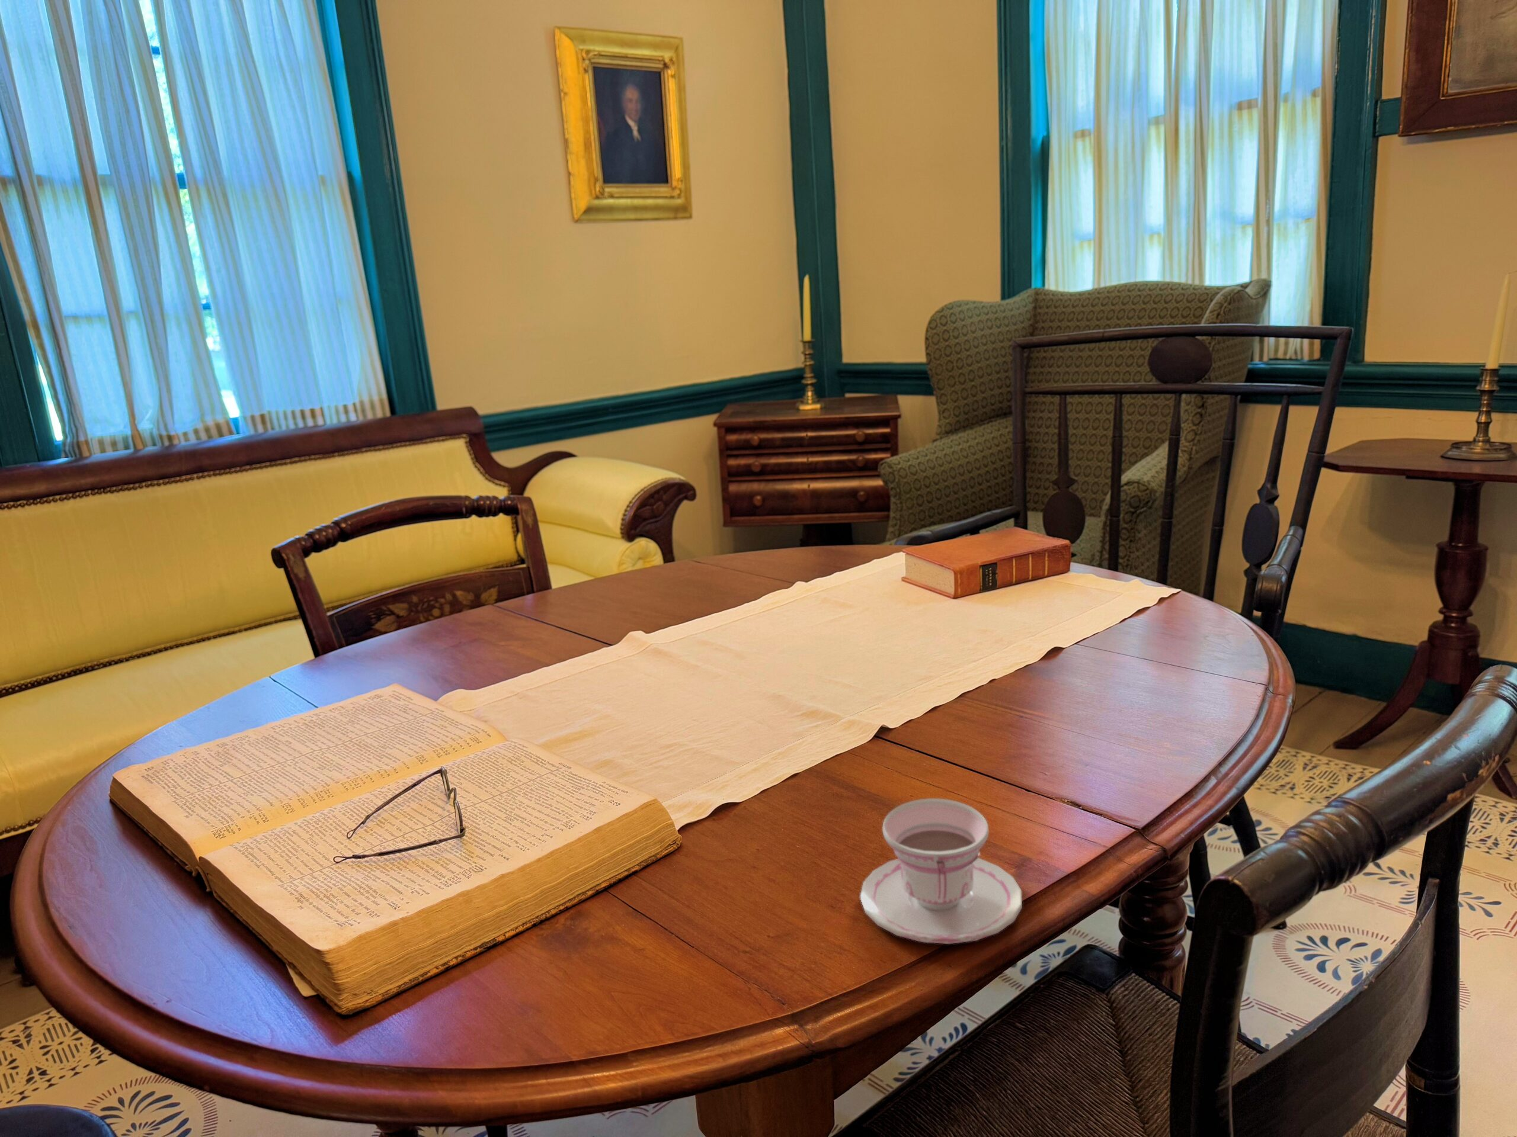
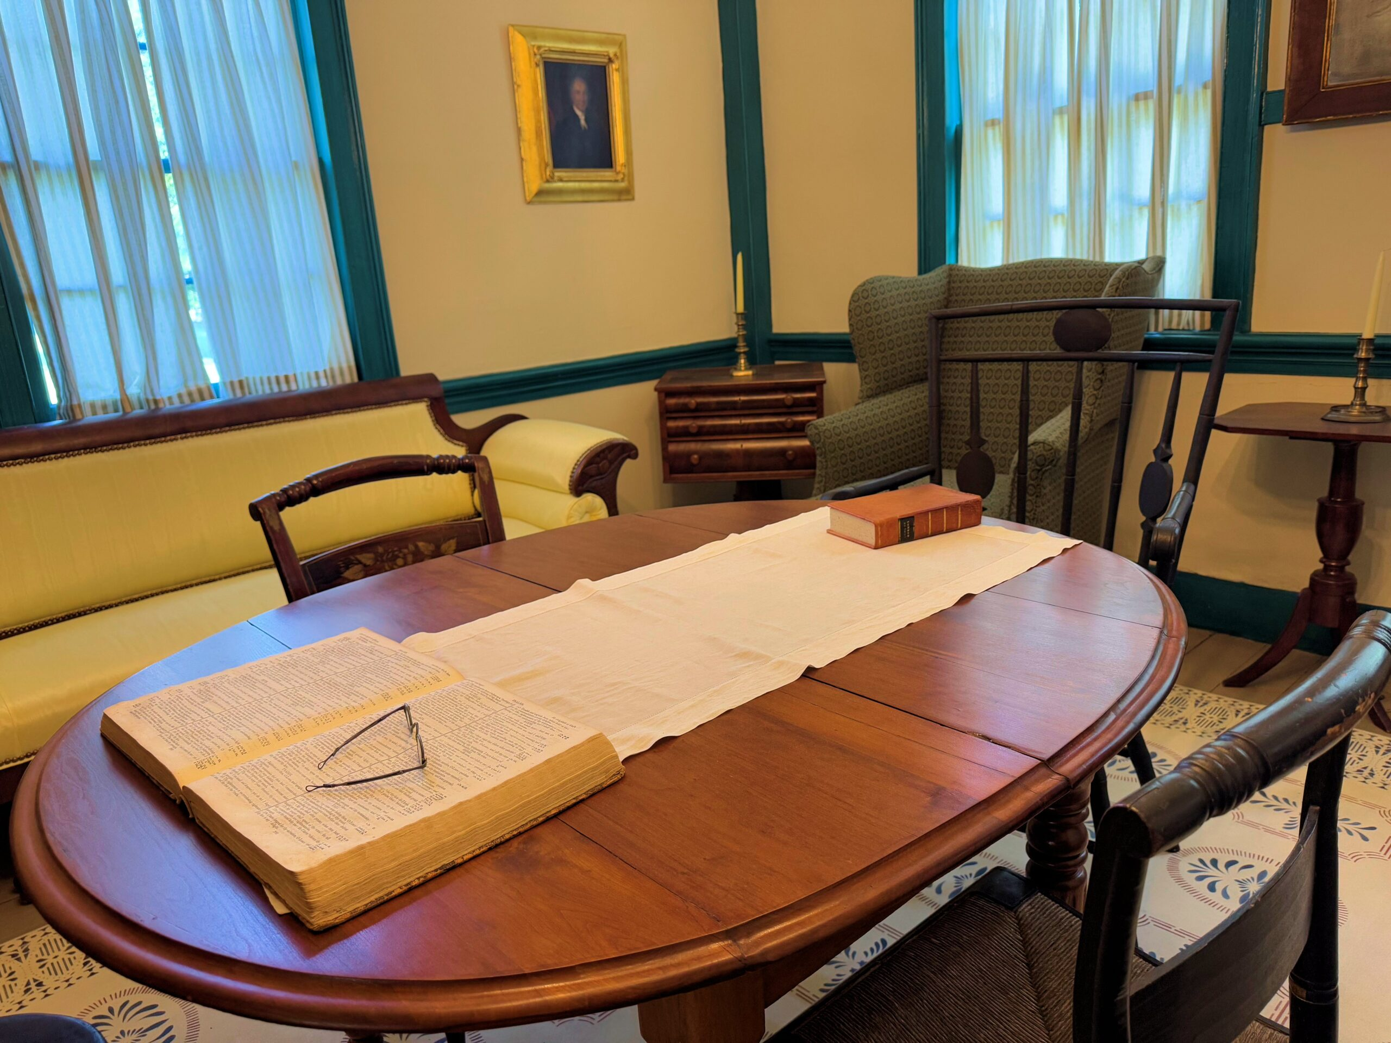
- teacup [860,798,1022,945]
